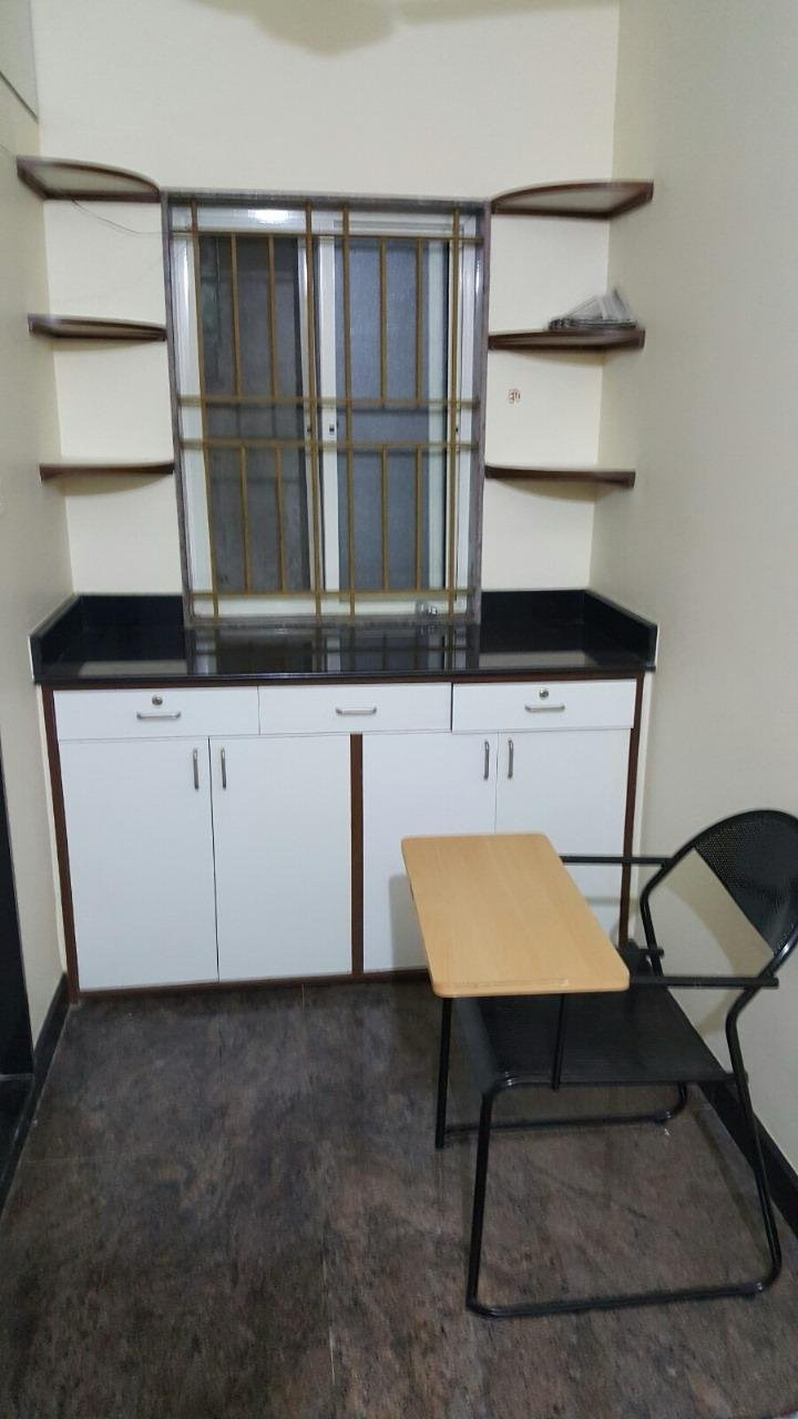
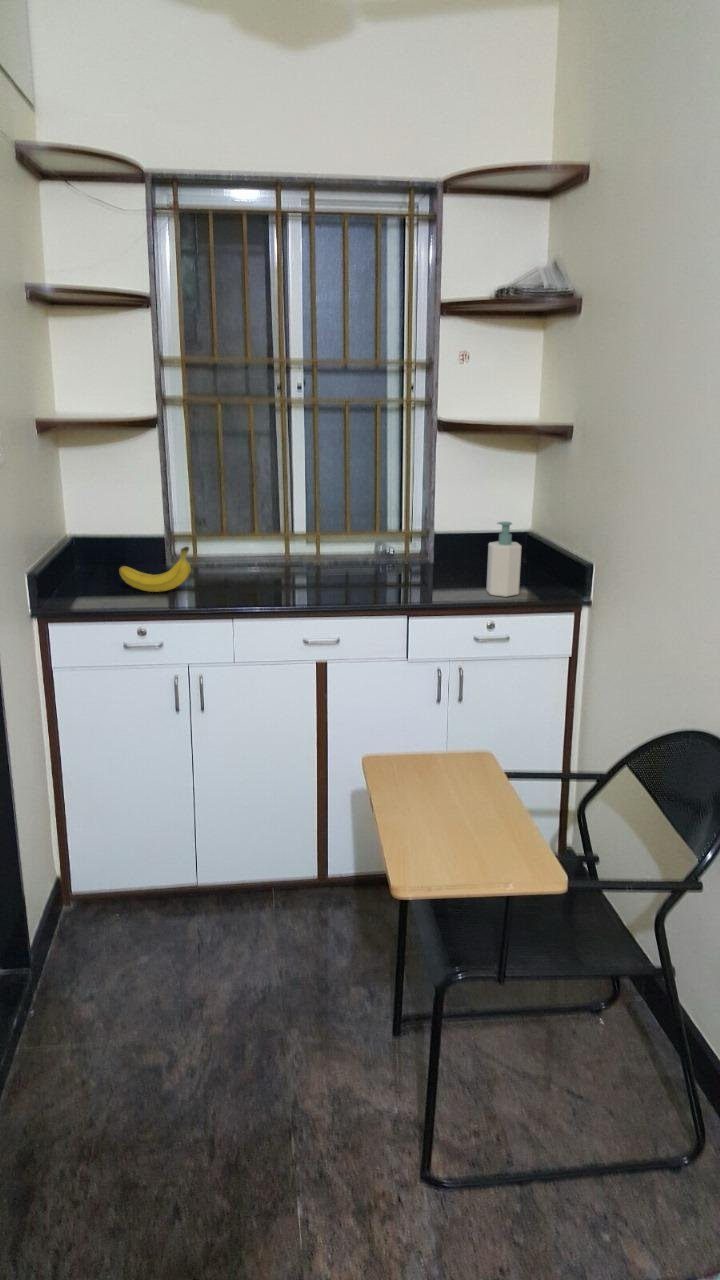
+ soap bottle [485,521,523,598]
+ fruit [118,545,192,593]
